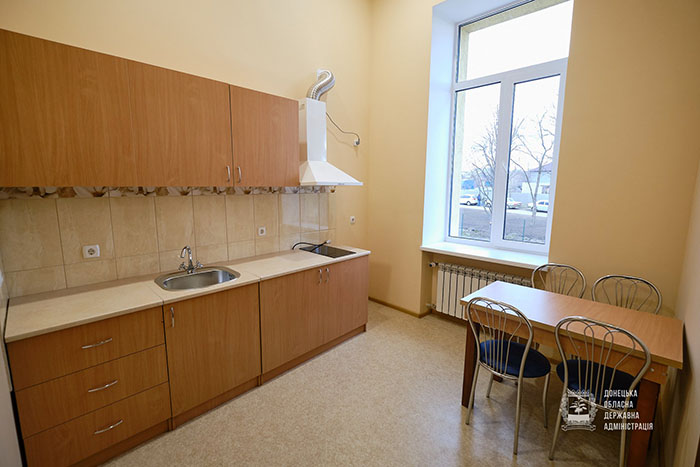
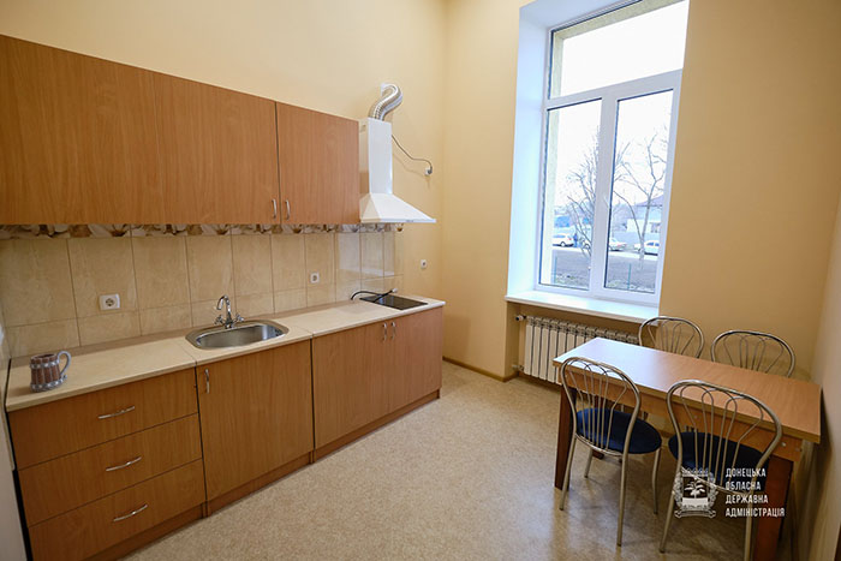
+ mug [29,350,72,393]
